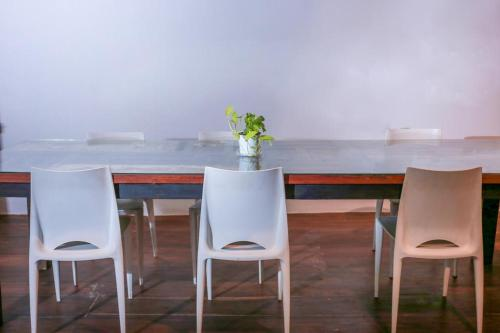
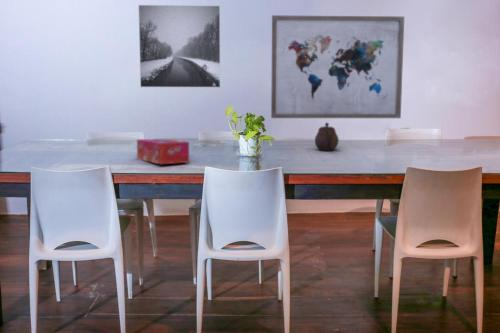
+ wall art [270,14,405,119]
+ tissue box [136,138,190,165]
+ teapot [314,122,340,152]
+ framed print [137,4,221,89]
